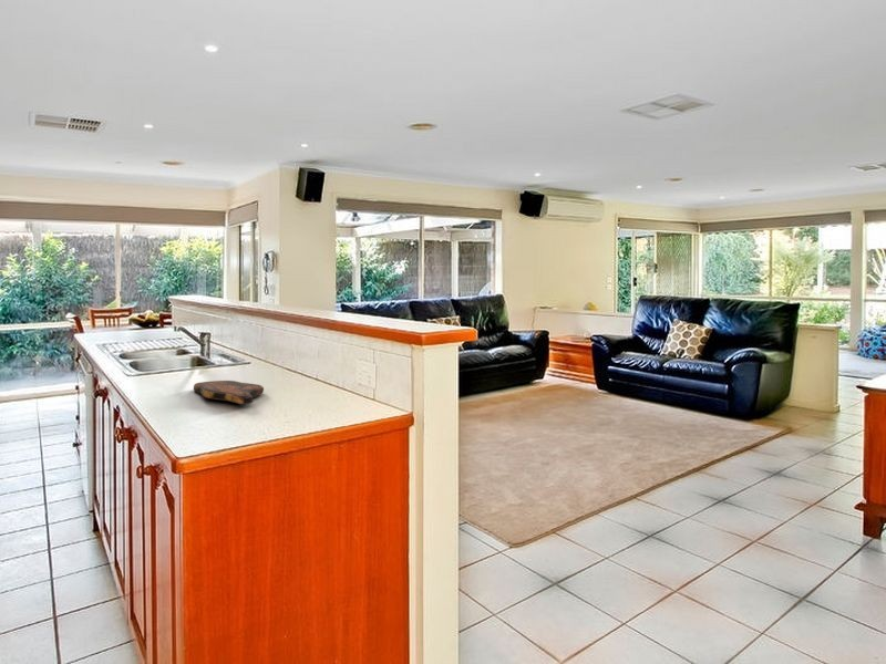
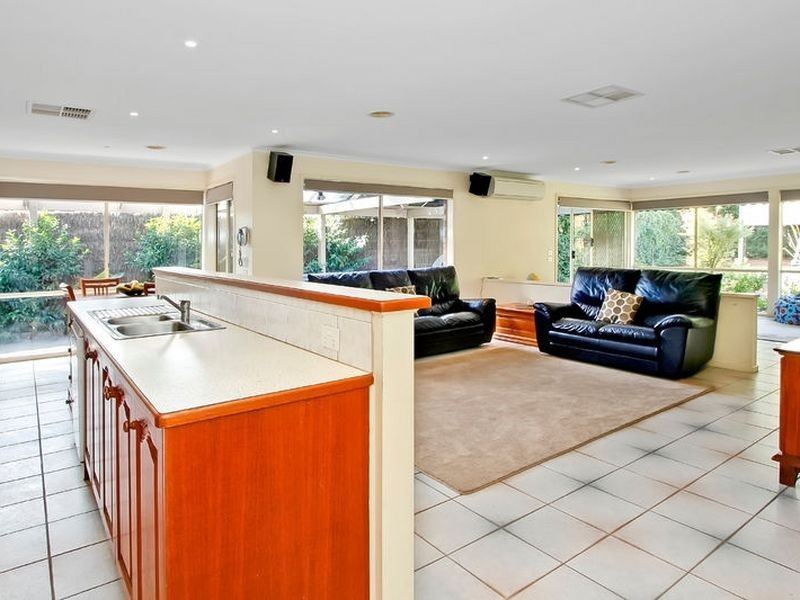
- cutting board [193,380,265,405]
